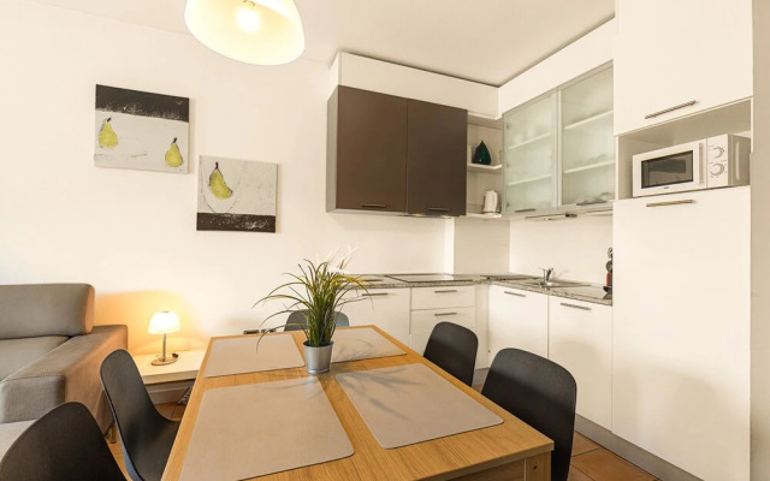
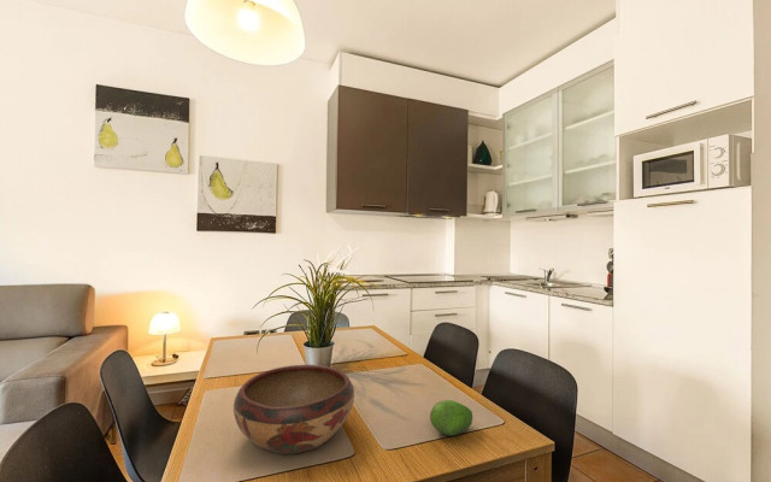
+ decorative bowl [233,364,355,455]
+ fruit [429,399,473,437]
